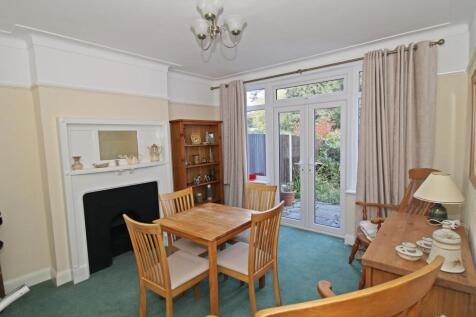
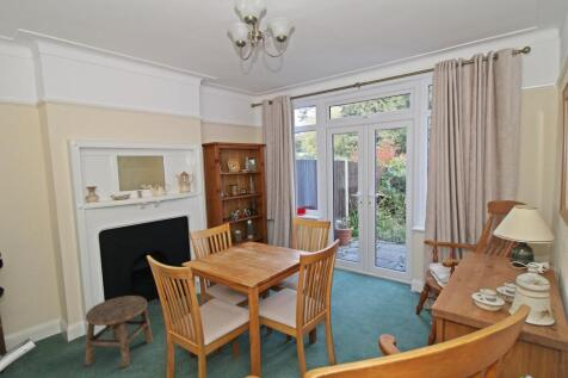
+ stool [84,295,154,368]
